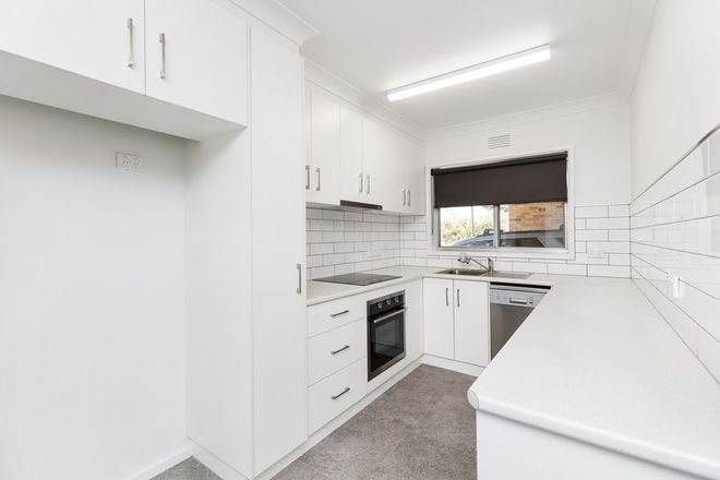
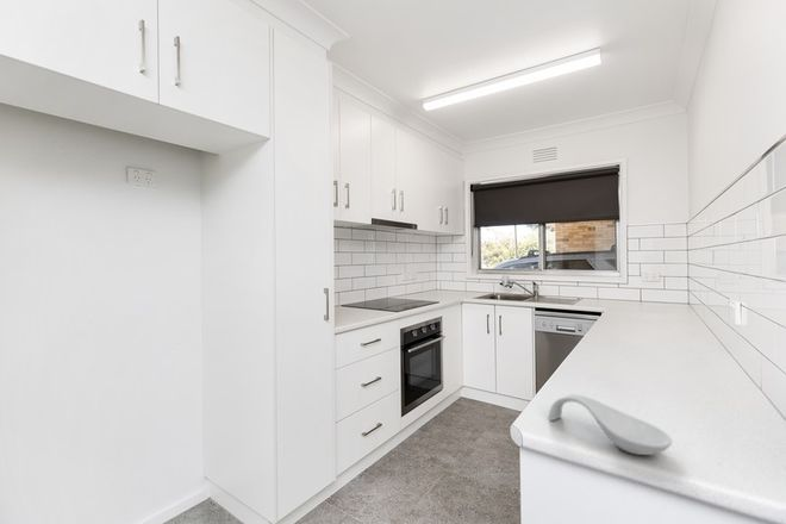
+ spoon rest [548,393,673,456]
